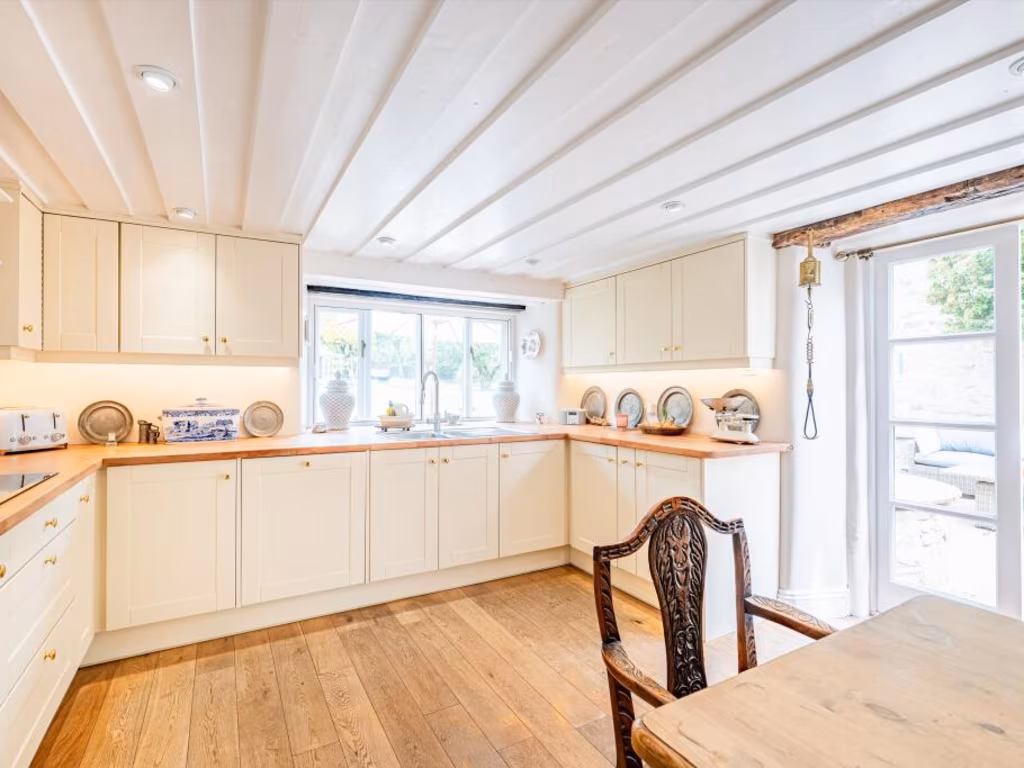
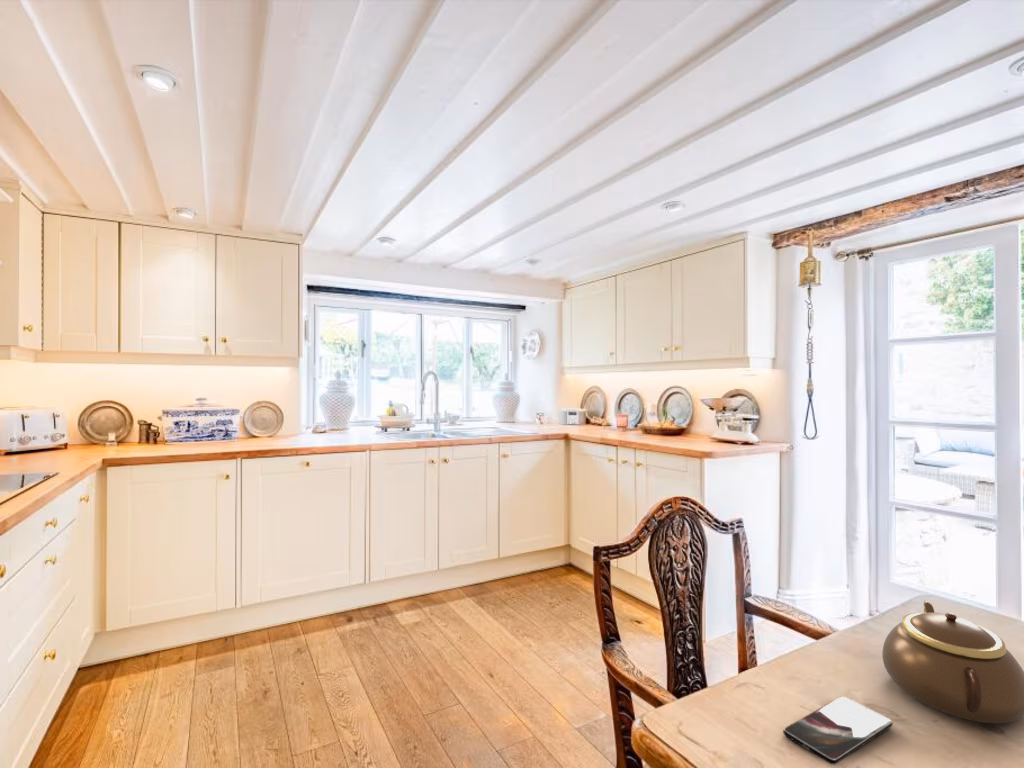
+ teapot [881,599,1024,724]
+ smartphone [782,695,894,765]
